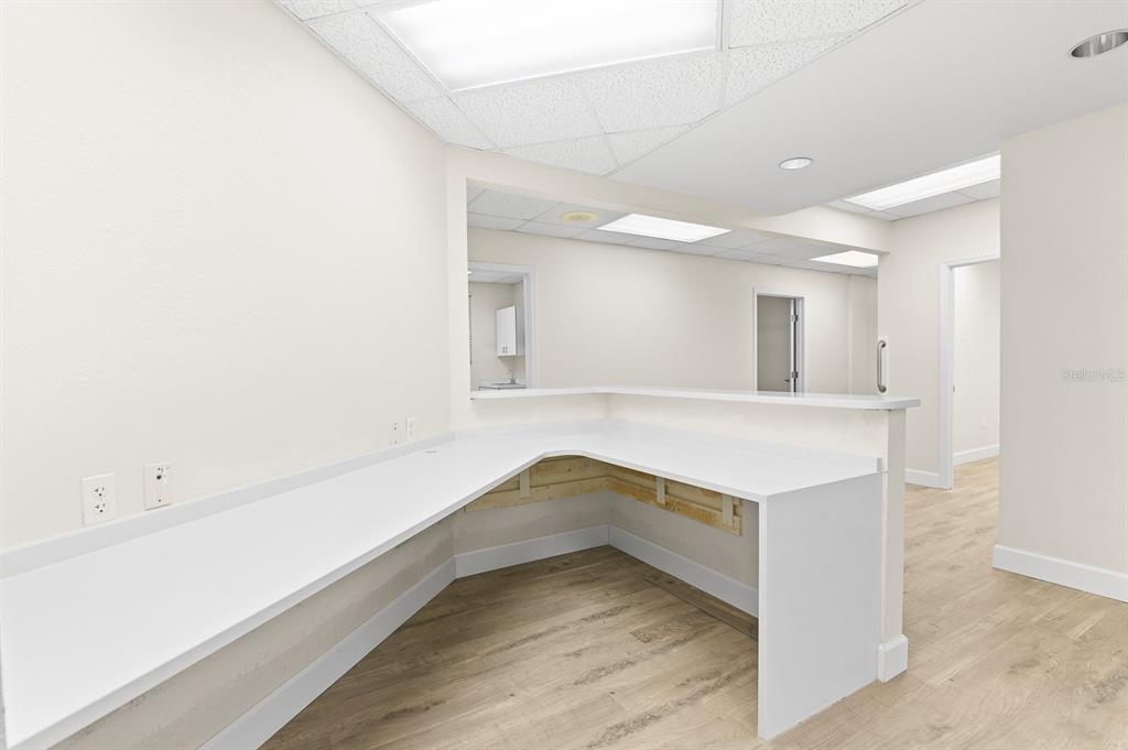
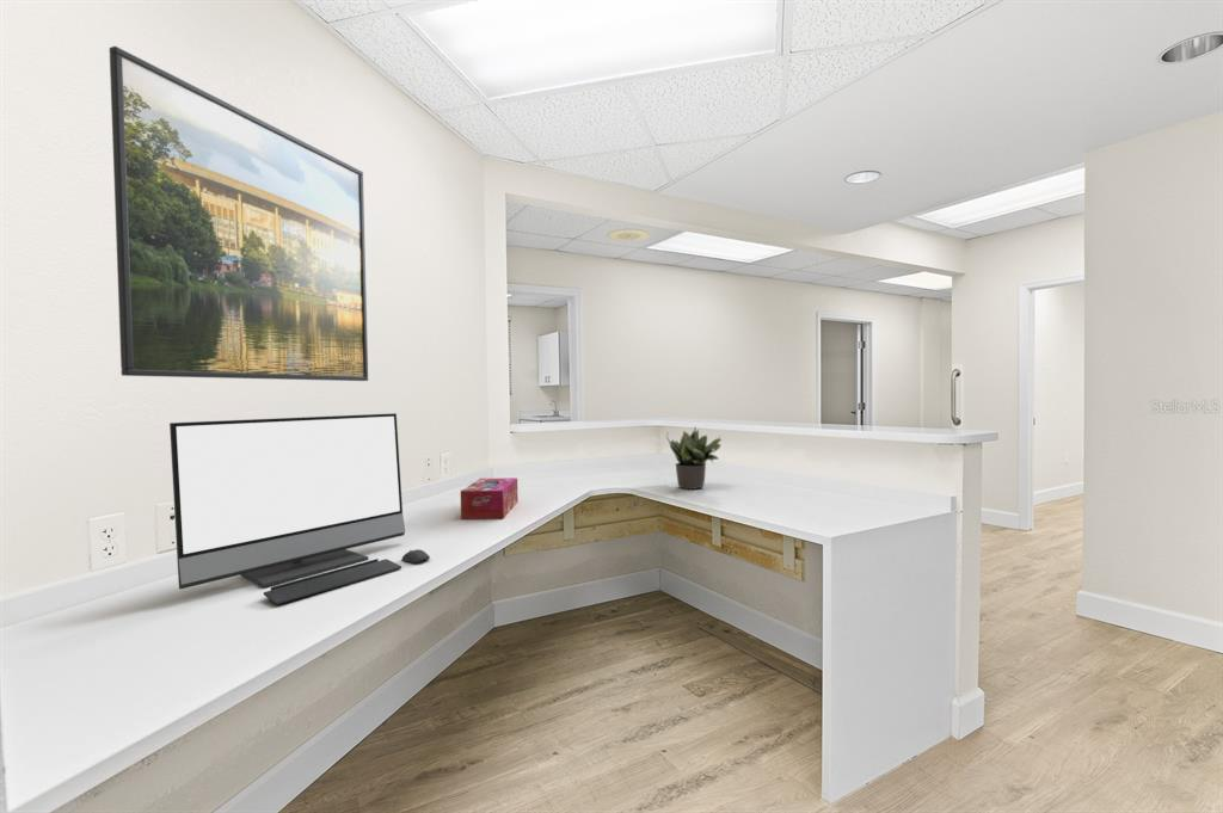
+ monitor [168,412,431,605]
+ tissue box [460,476,520,521]
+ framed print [109,45,369,382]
+ potted plant [665,427,723,491]
